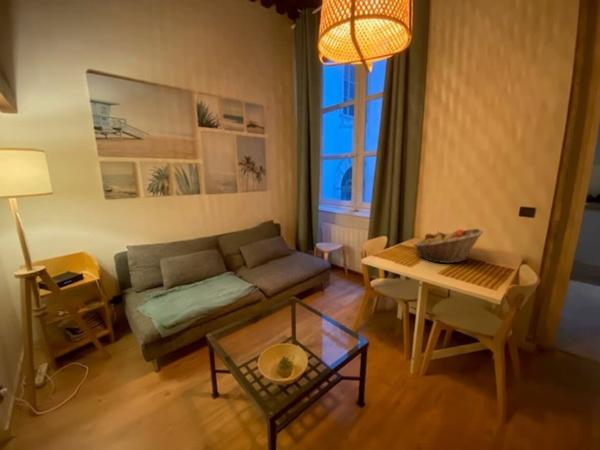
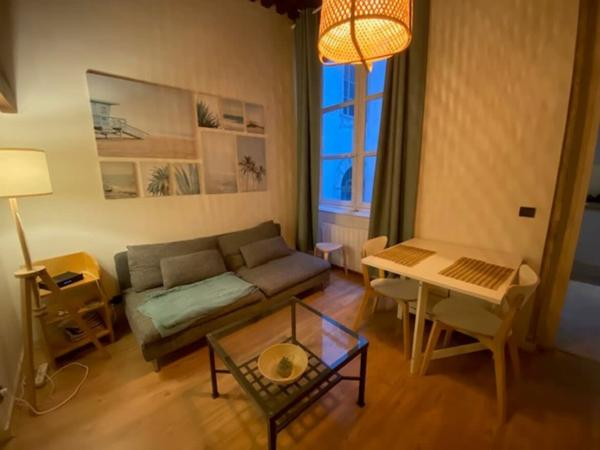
- fruit basket [413,228,484,264]
